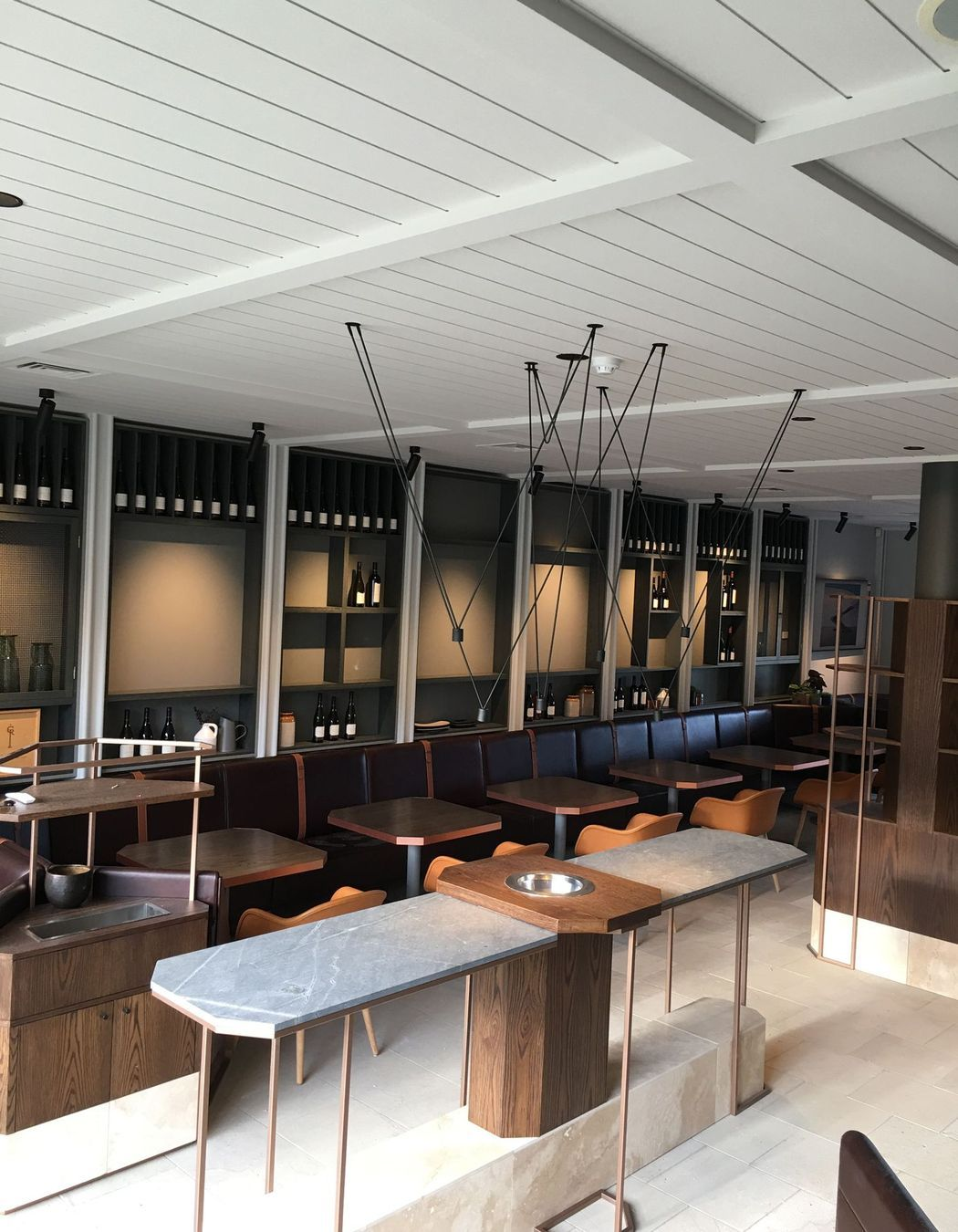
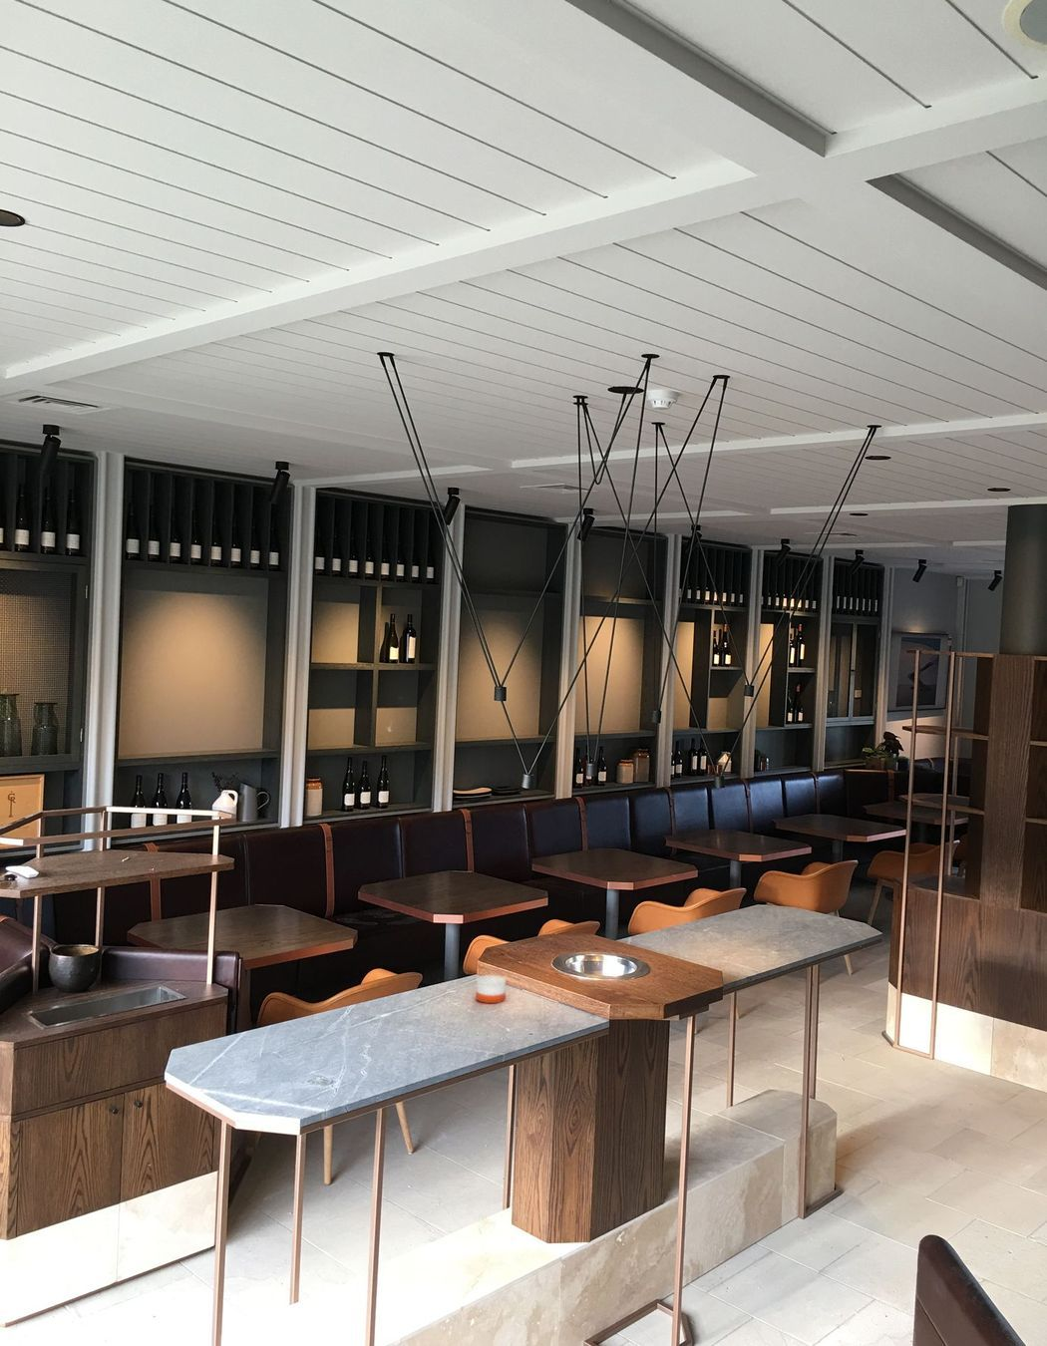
+ candle [474,968,506,1004]
